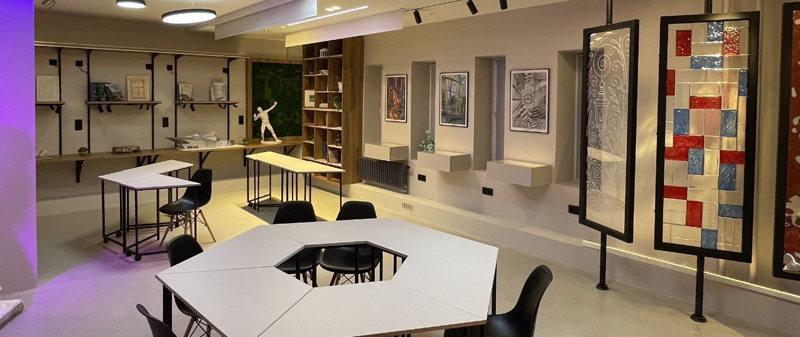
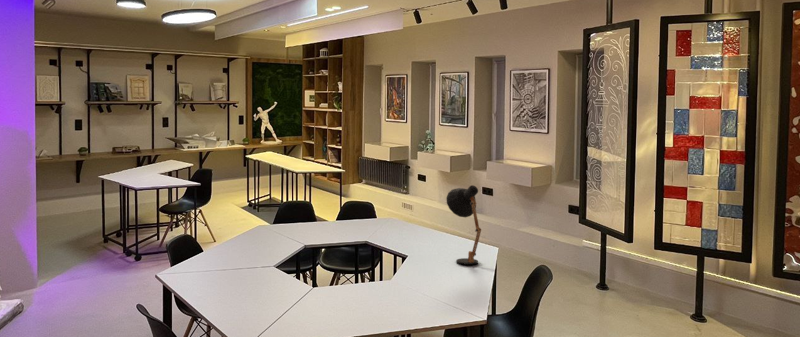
+ desk lamp [445,184,482,266]
